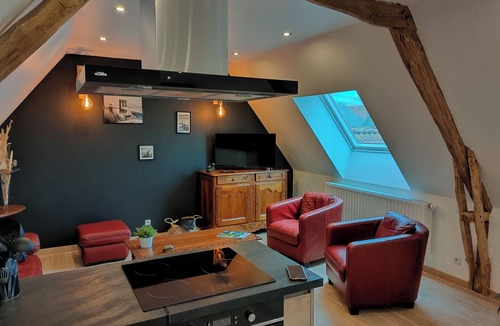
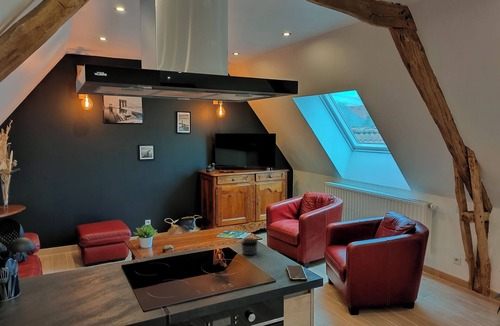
+ jar [240,237,259,256]
